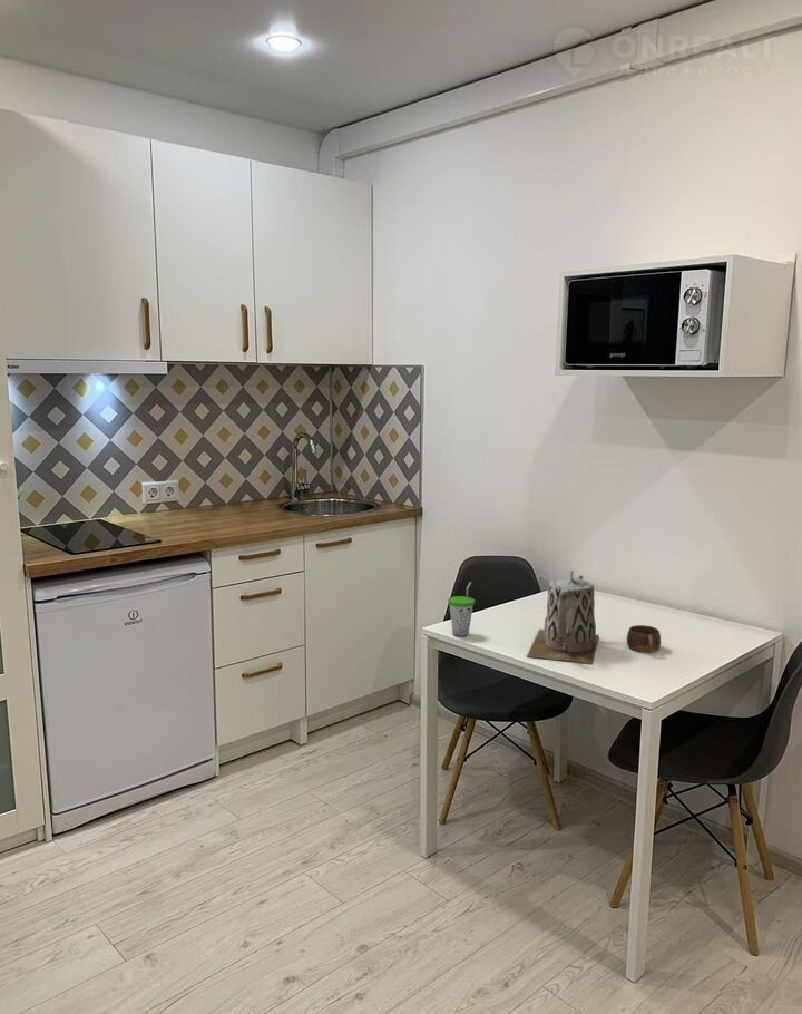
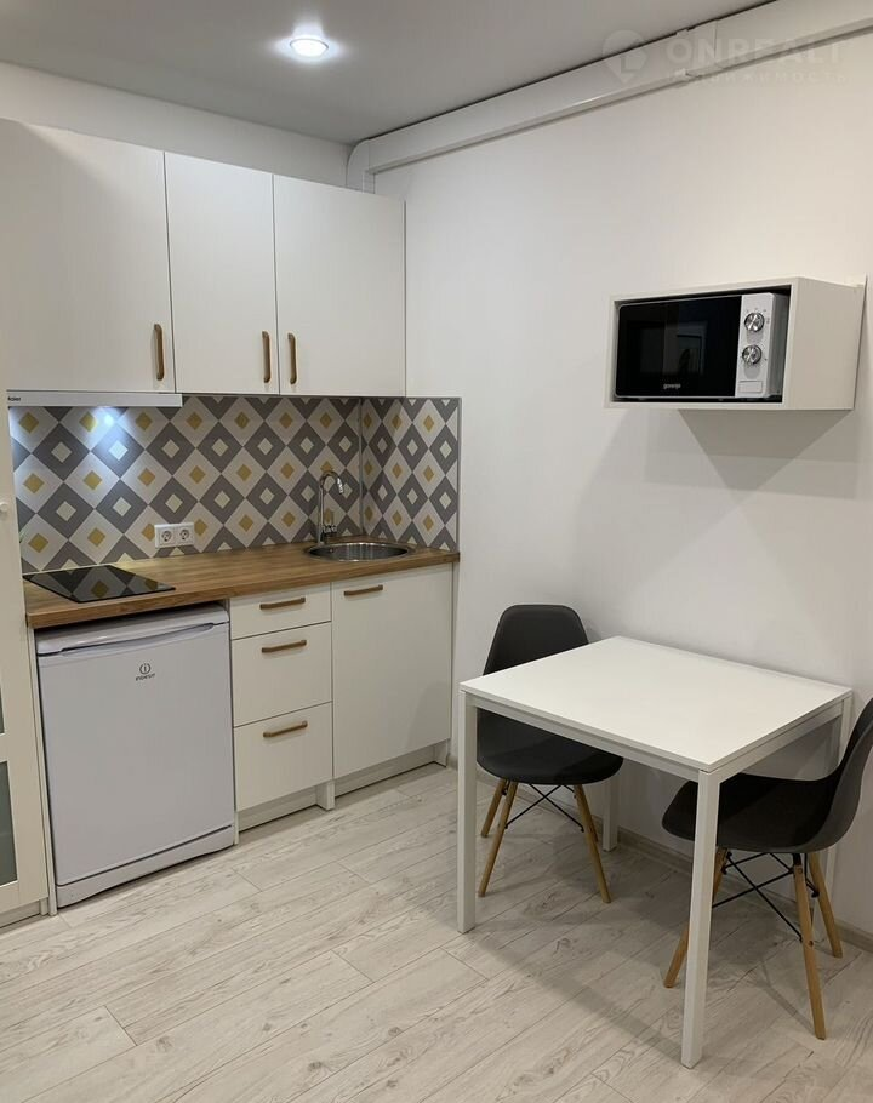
- cup [447,581,476,637]
- cup [626,624,662,653]
- teapot [526,569,600,665]
